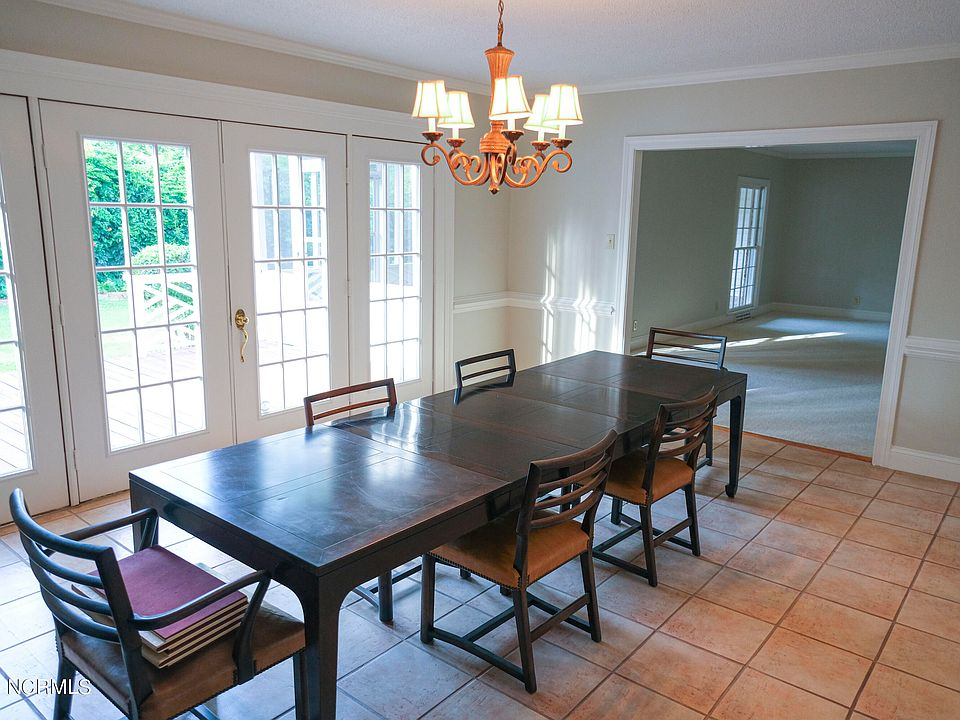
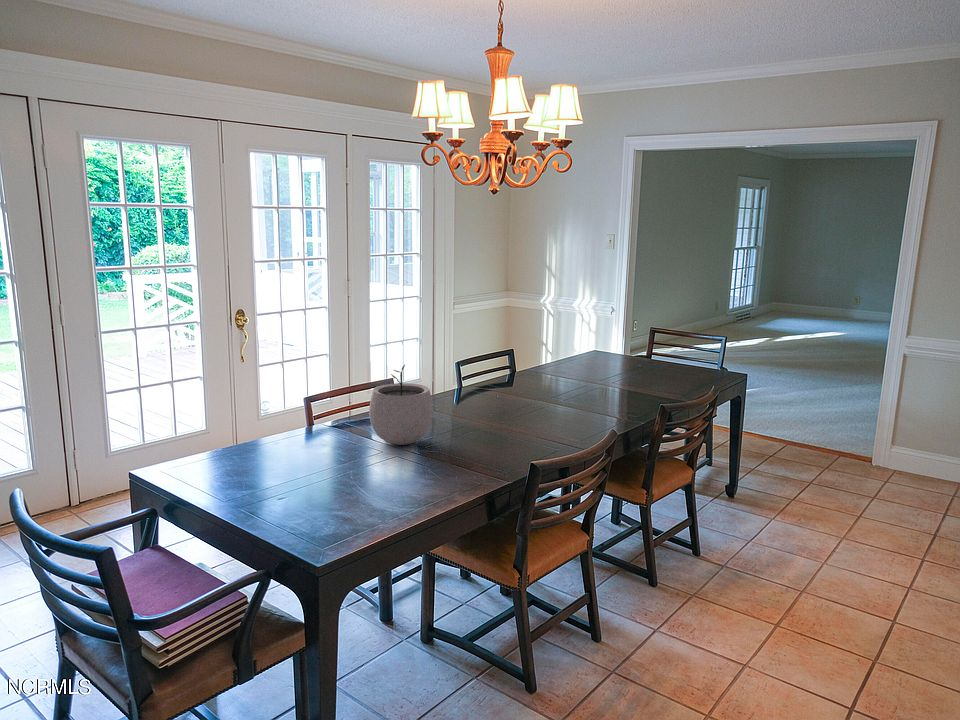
+ plant pot [368,364,434,446]
